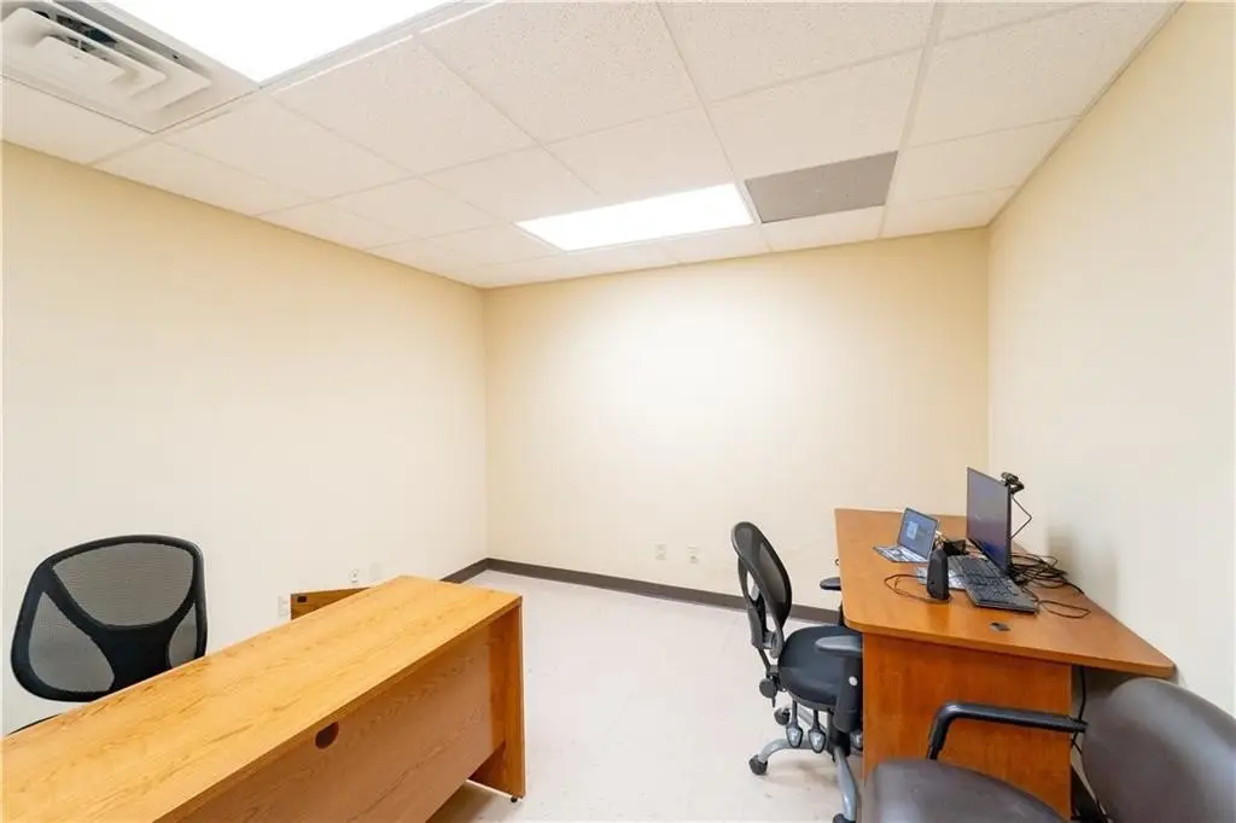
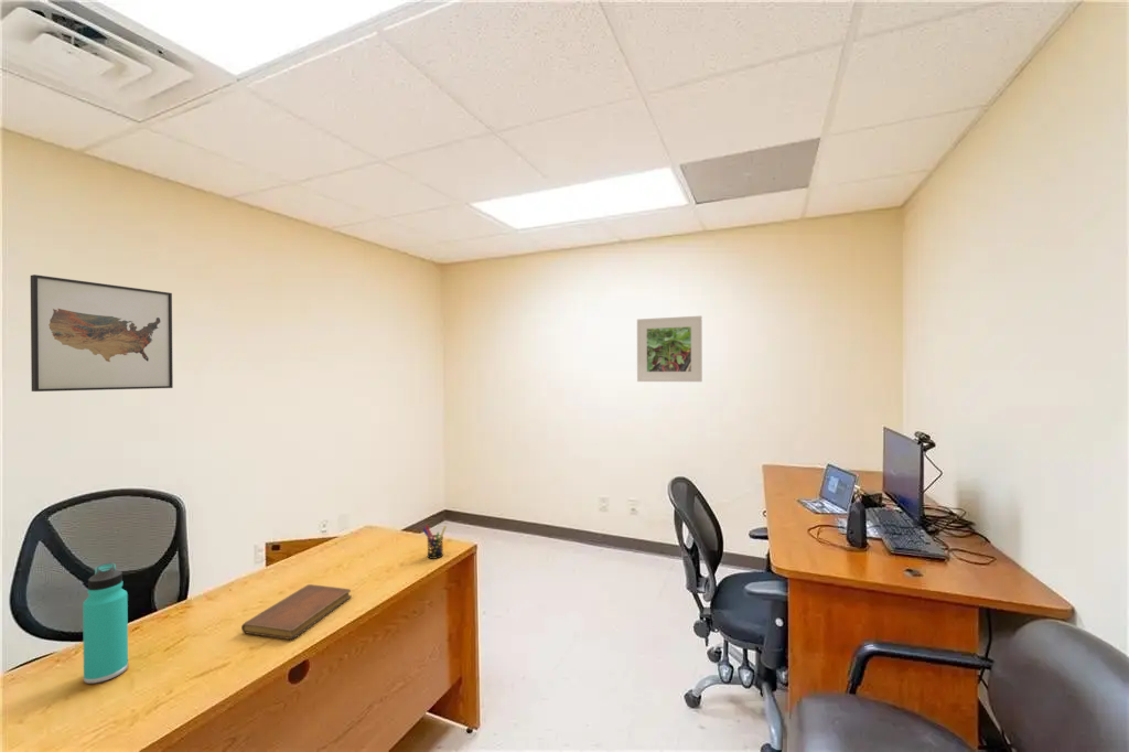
+ wall art [30,273,174,393]
+ thermos bottle [82,562,129,685]
+ pen holder [422,525,448,560]
+ notebook [240,583,352,641]
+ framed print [636,315,703,383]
